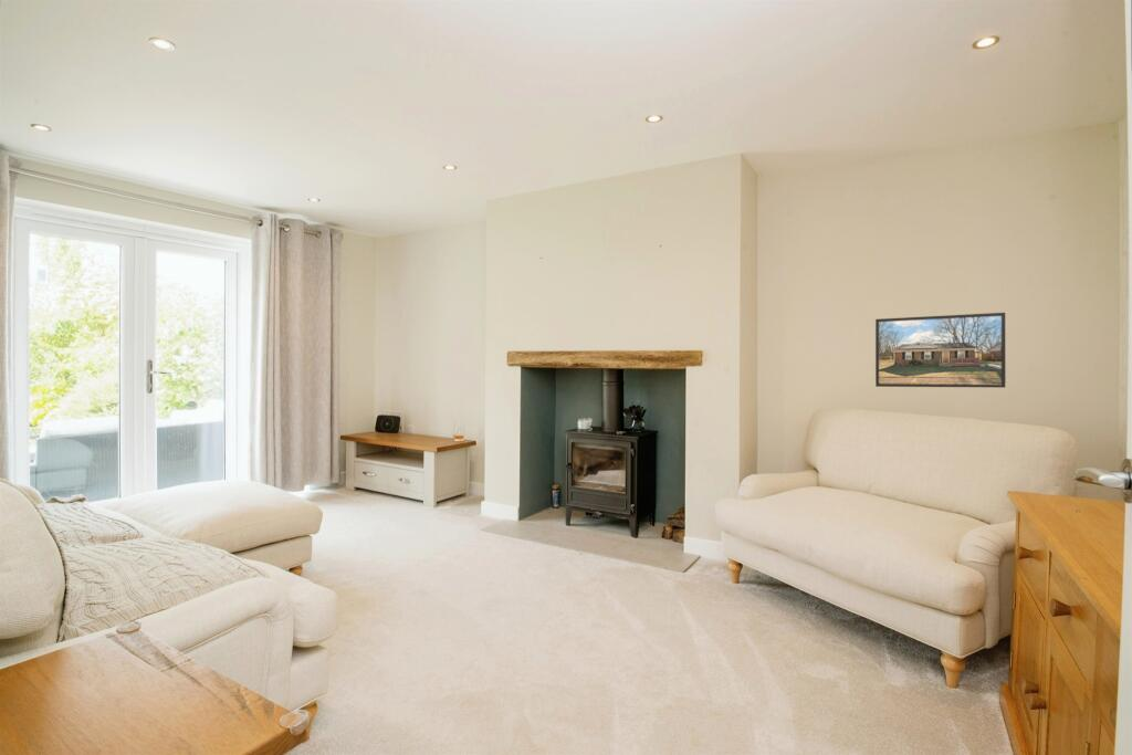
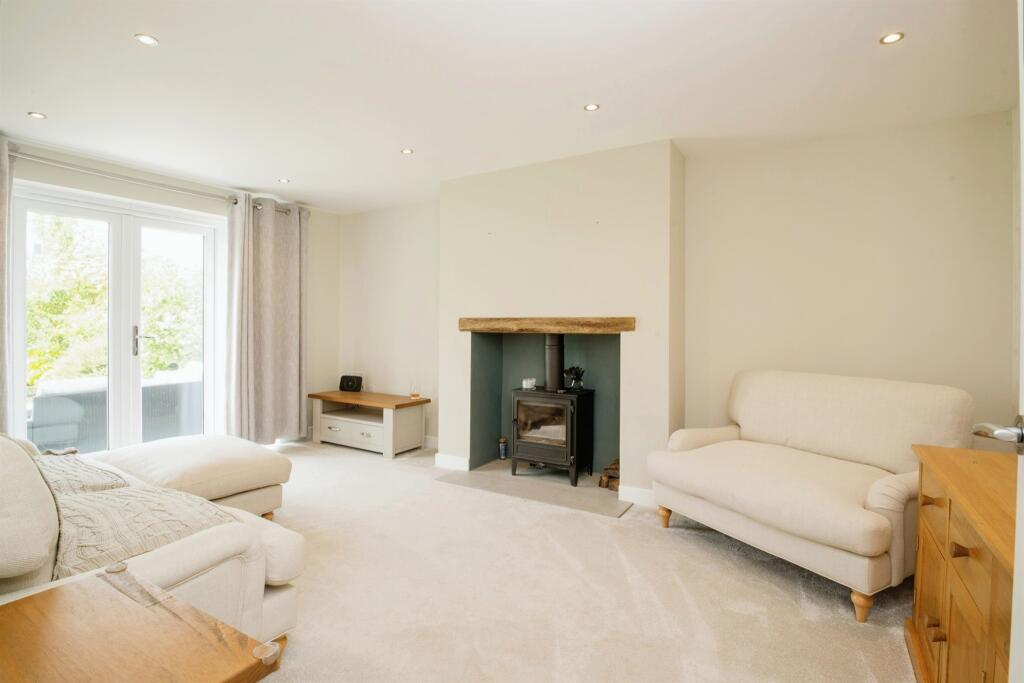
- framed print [874,312,1006,389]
